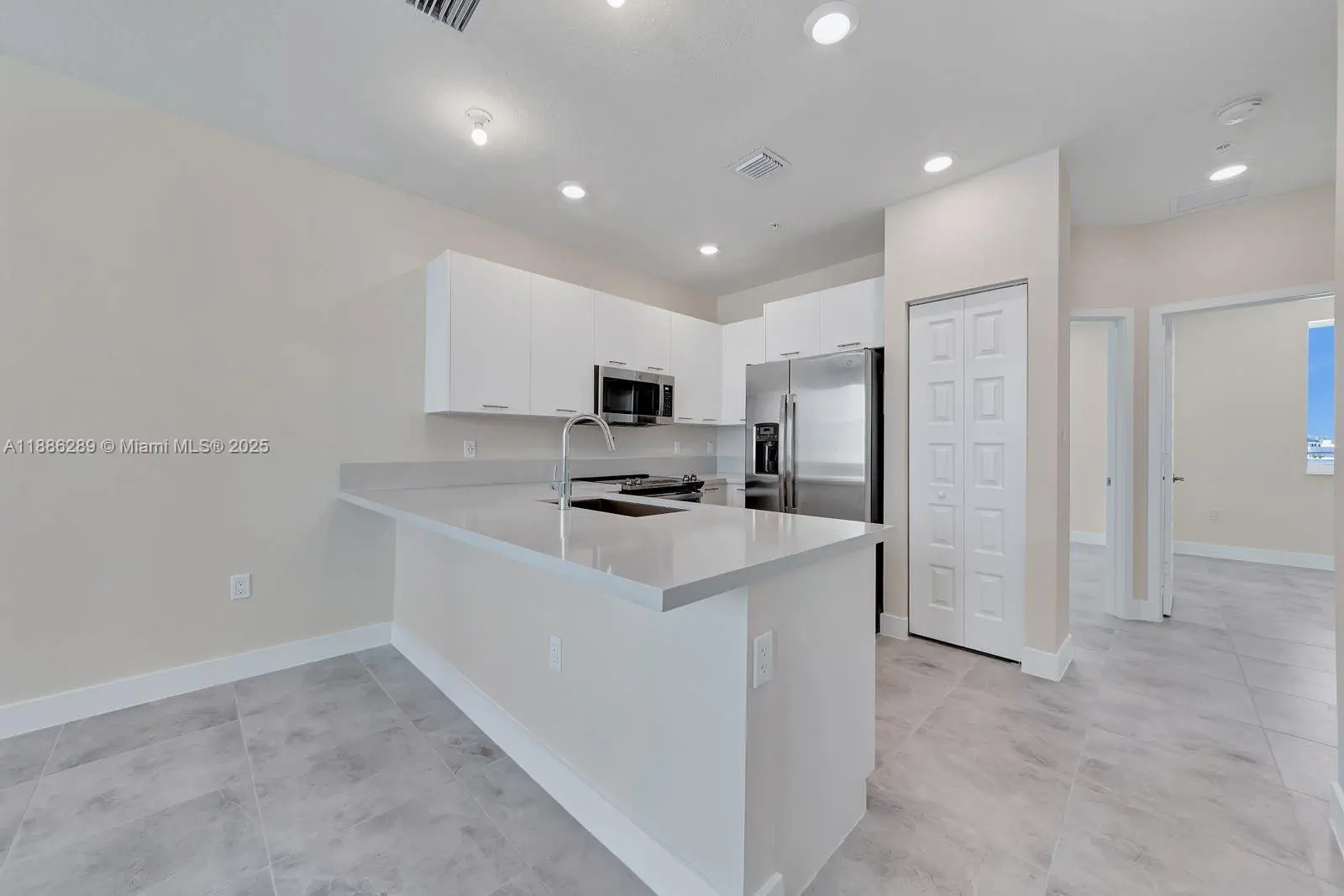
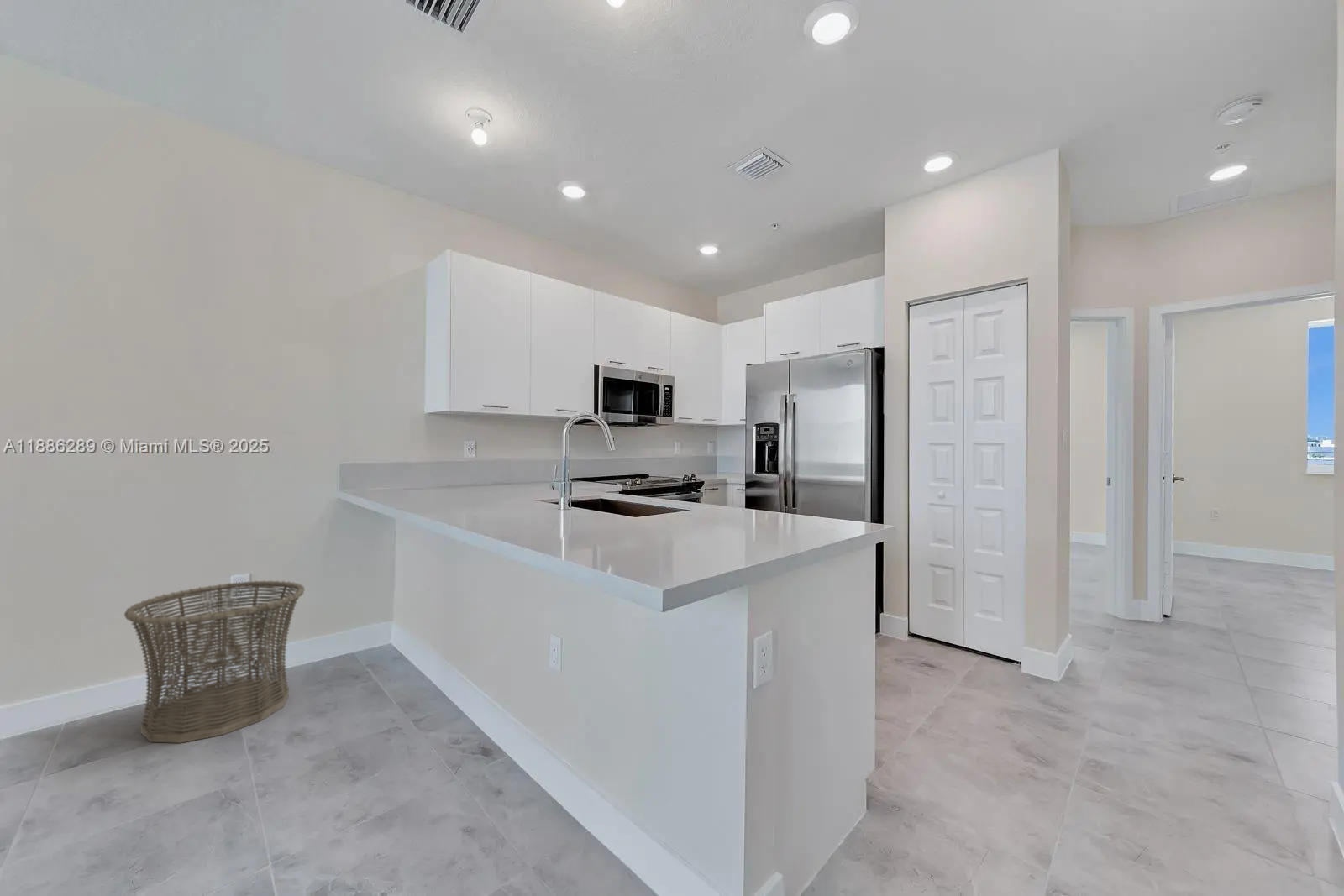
+ basket [123,579,306,744]
